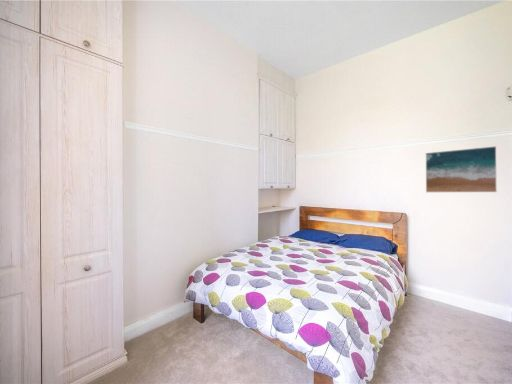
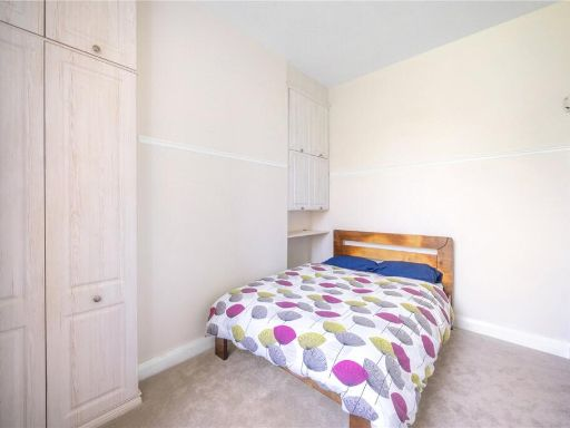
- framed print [425,145,498,193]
